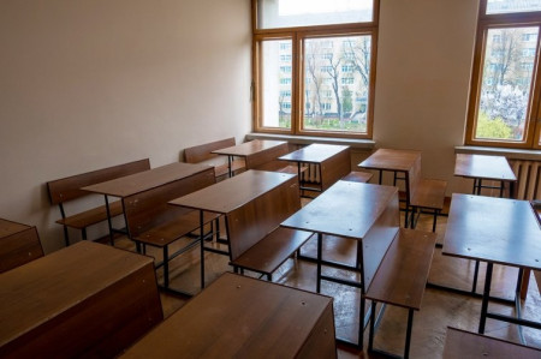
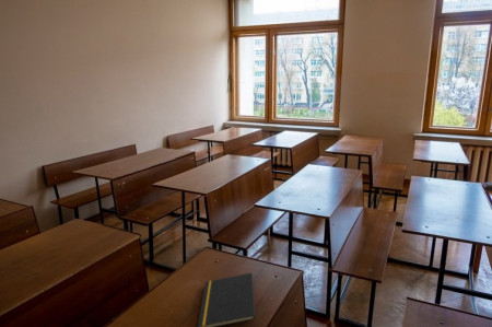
+ notepad [197,272,256,327]
